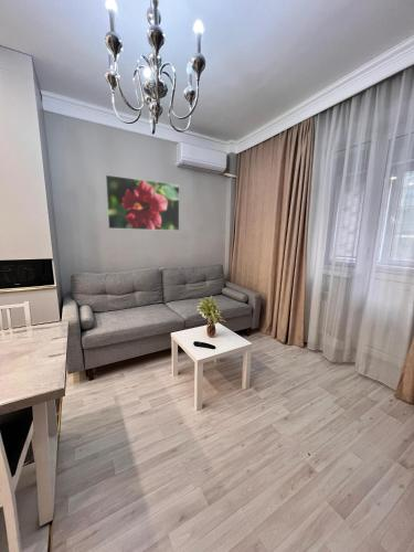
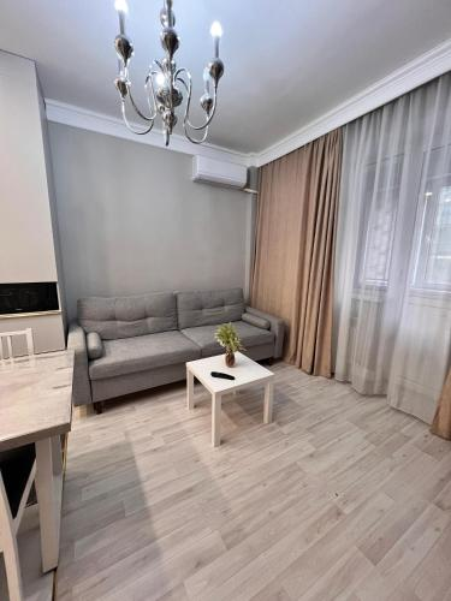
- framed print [105,173,180,232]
